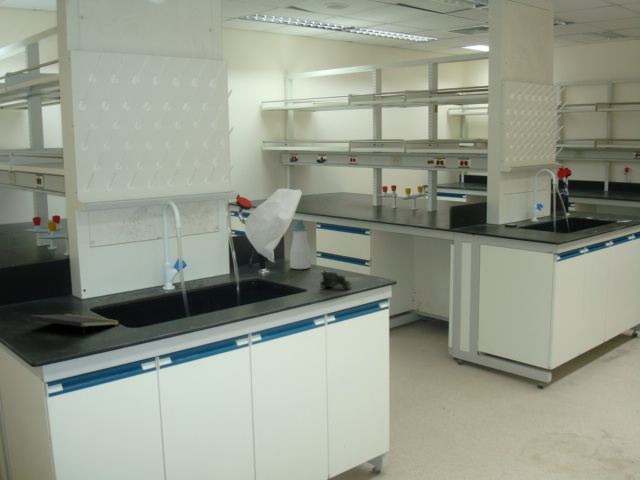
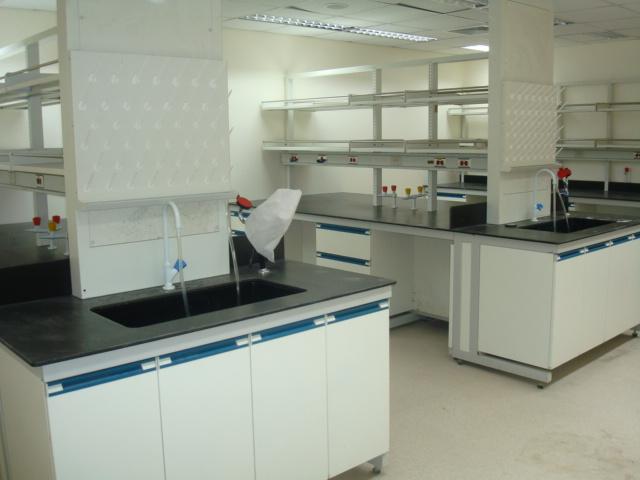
- soap bottle [289,218,312,270]
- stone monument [319,269,352,290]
- notepad [28,313,120,338]
